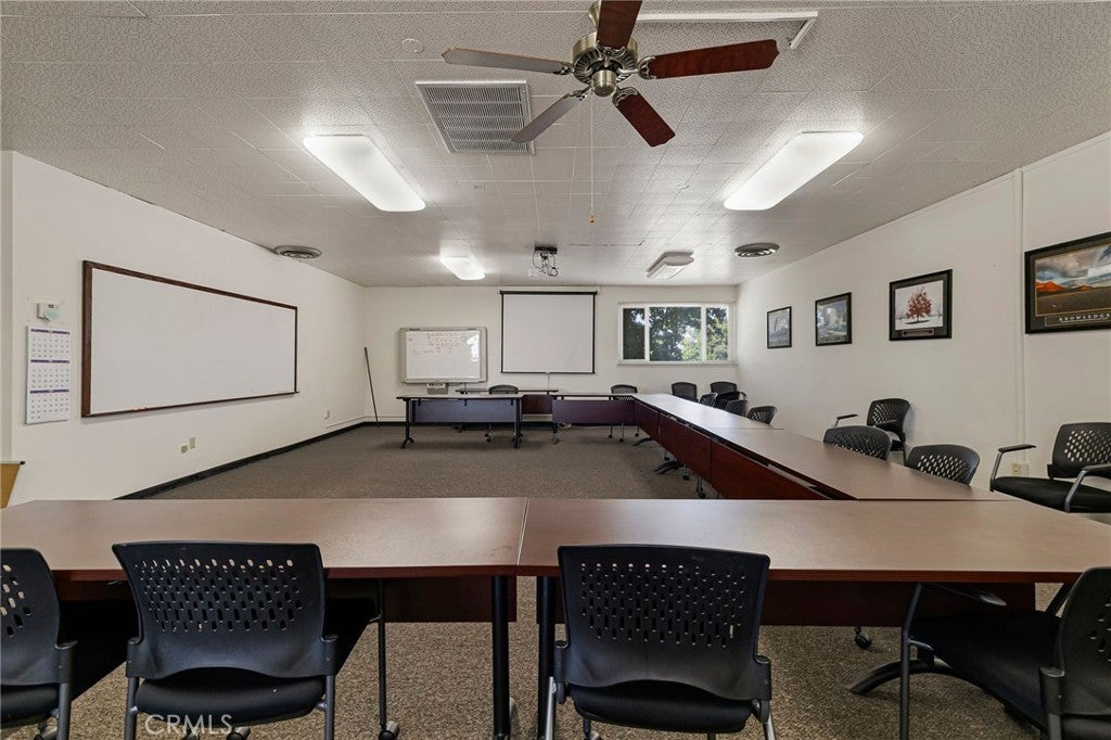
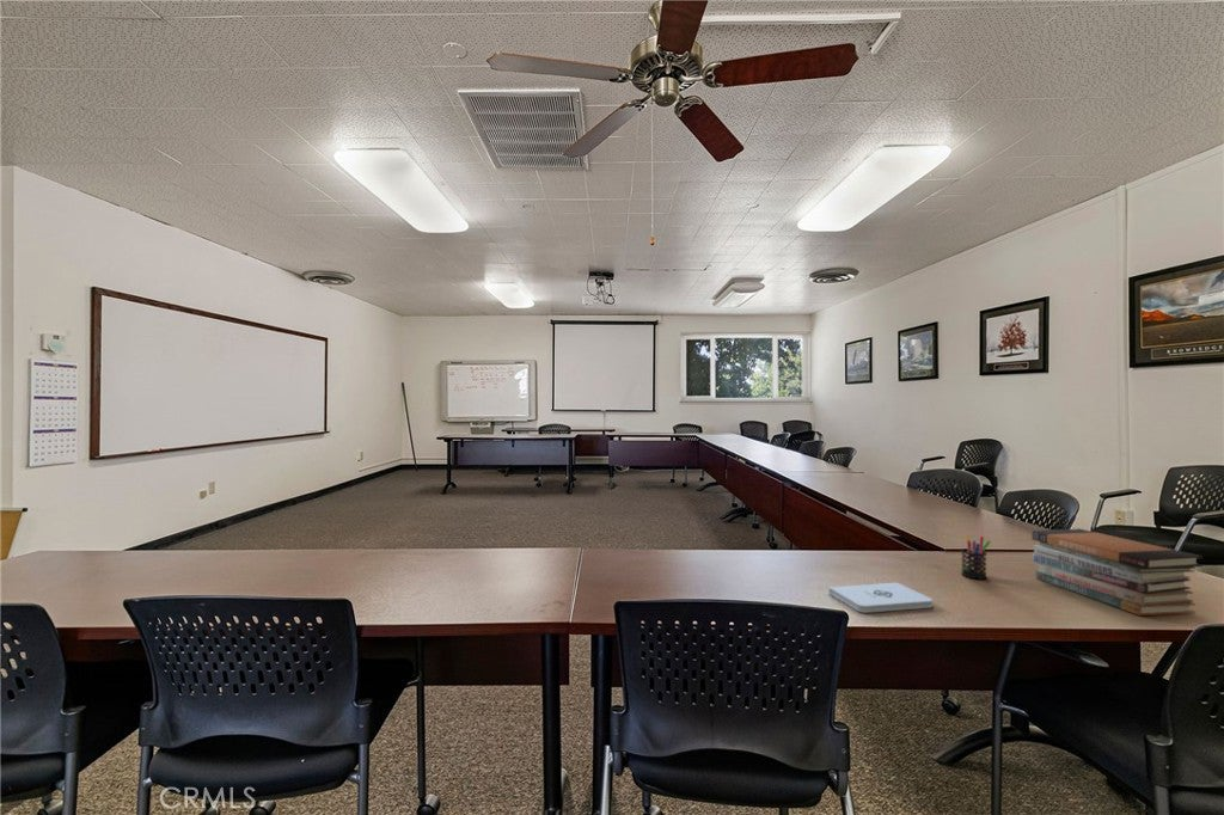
+ notepad [828,582,934,614]
+ pen holder [960,533,992,581]
+ book stack [1030,528,1204,617]
